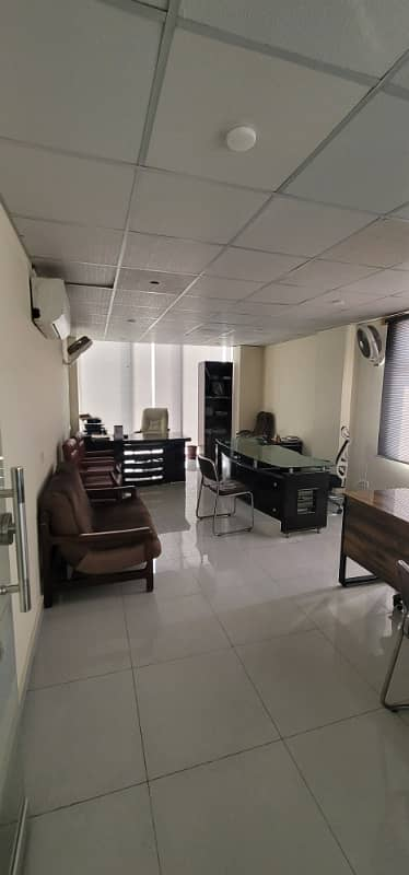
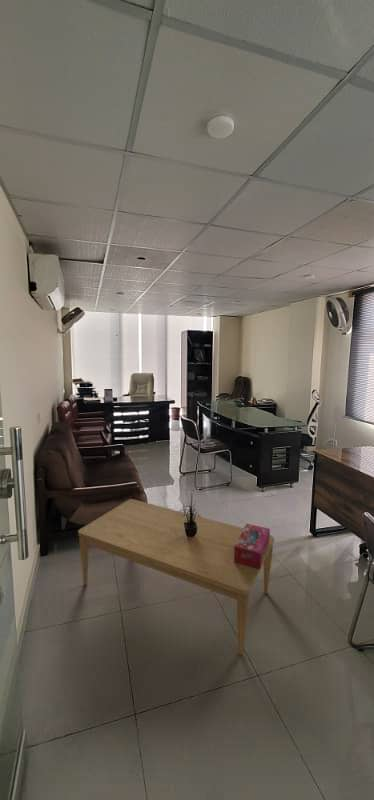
+ coffee table [77,498,275,657]
+ potted plant [178,493,202,538]
+ tissue box [234,523,271,570]
